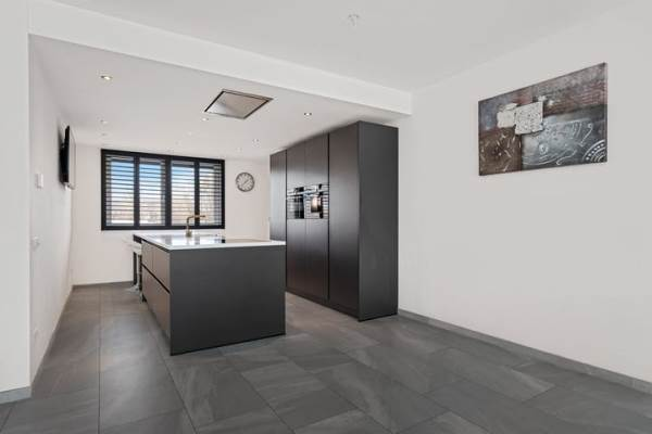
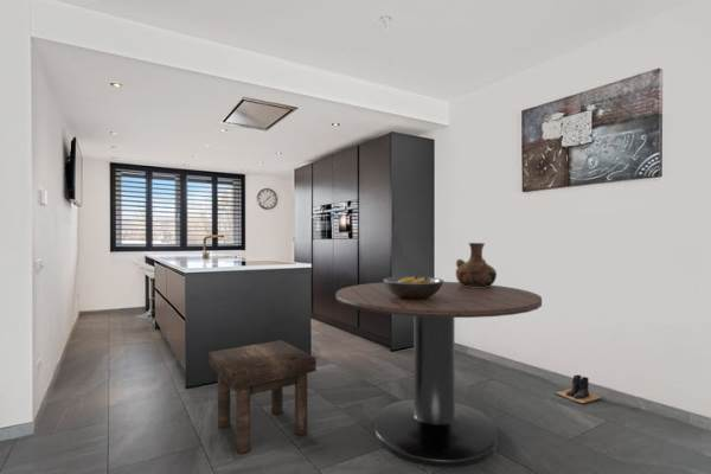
+ dining table [334,281,543,468]
+ boots [555,373,603,405]
+ stool [207,339,318,455]
+ fruit bowl [382,275,446,299]
+ vase [455,242,498,288]
